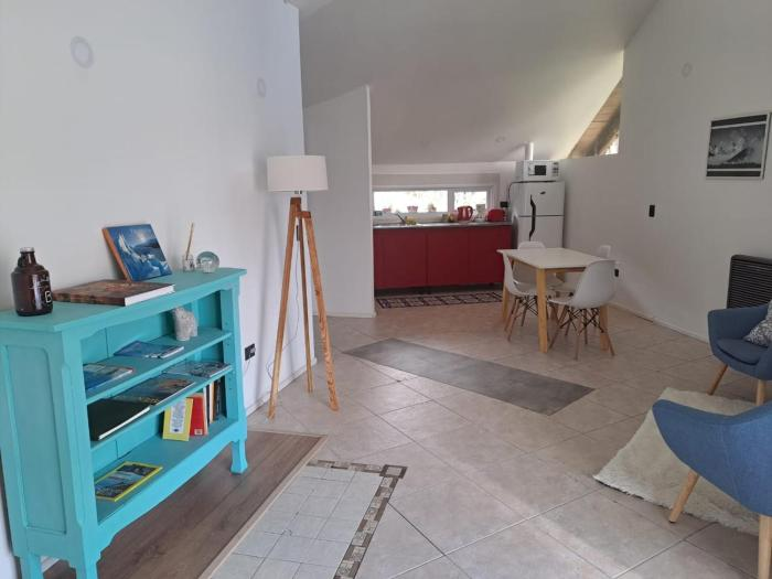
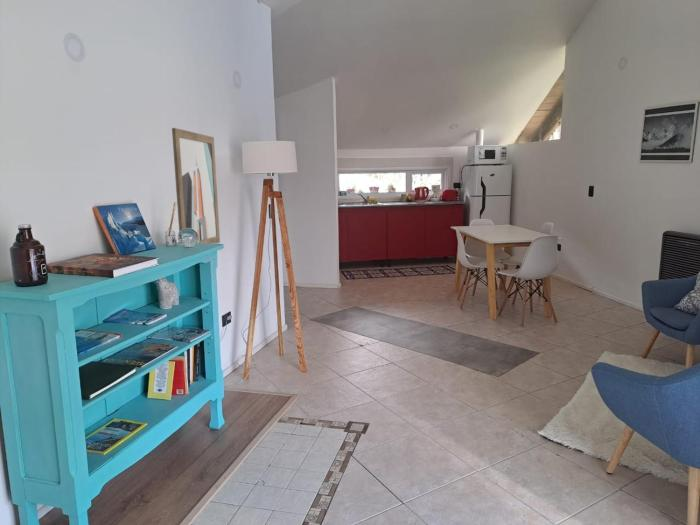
+ wall art [171,127,221,244]
